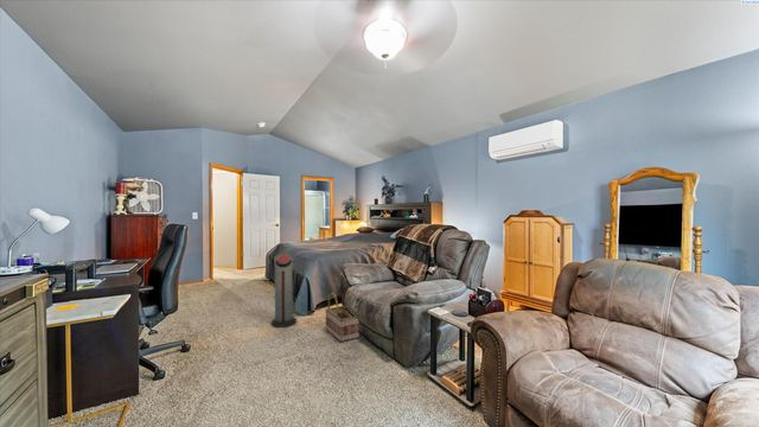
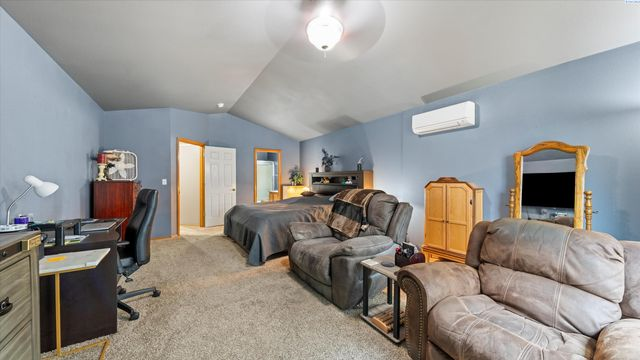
- air purifier [270,254,298,329]
- basket [324,289,361,343]
